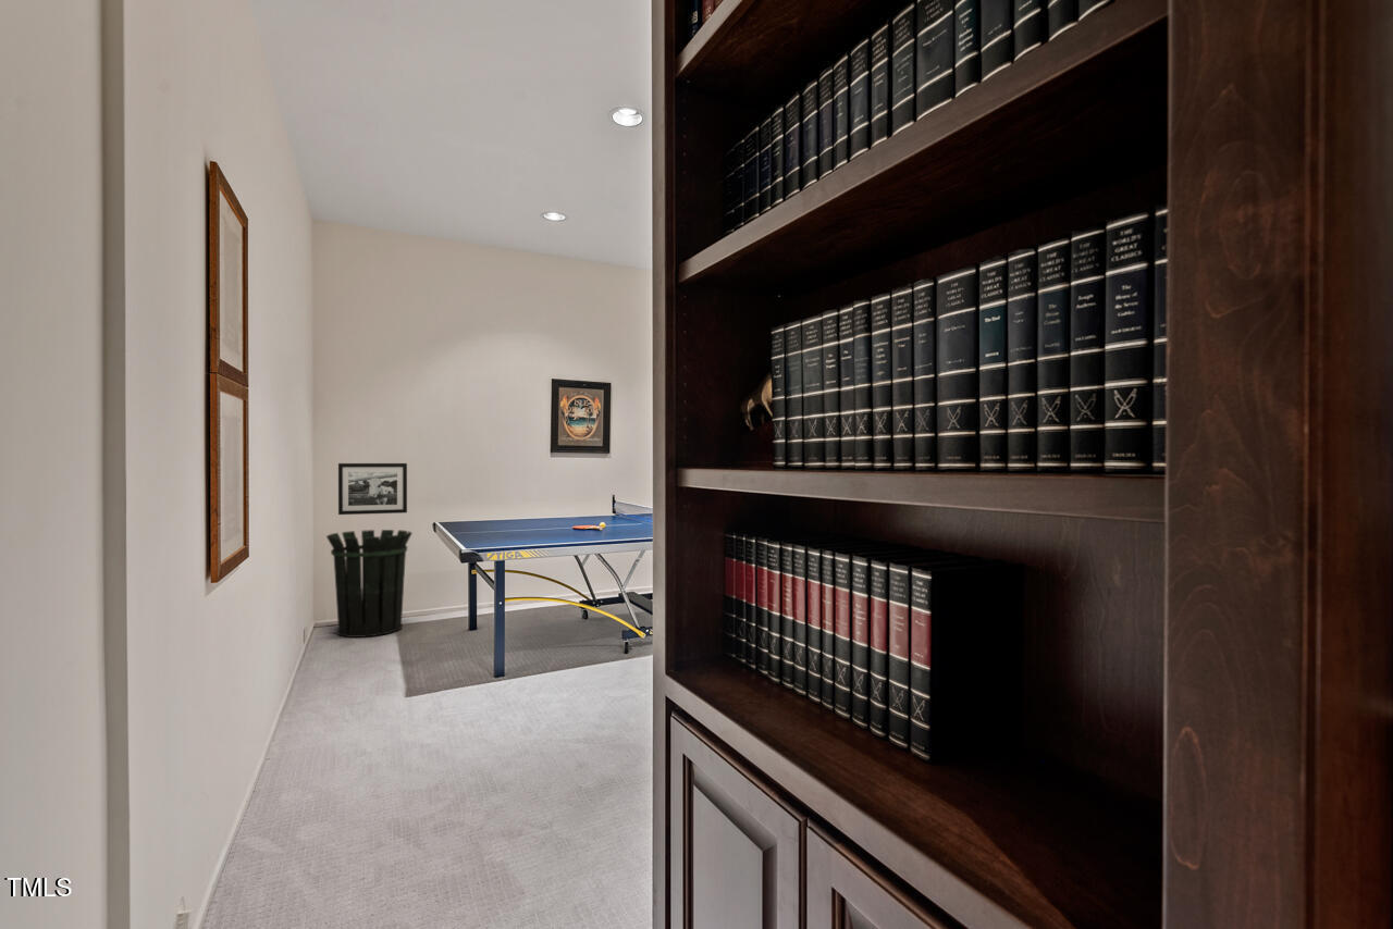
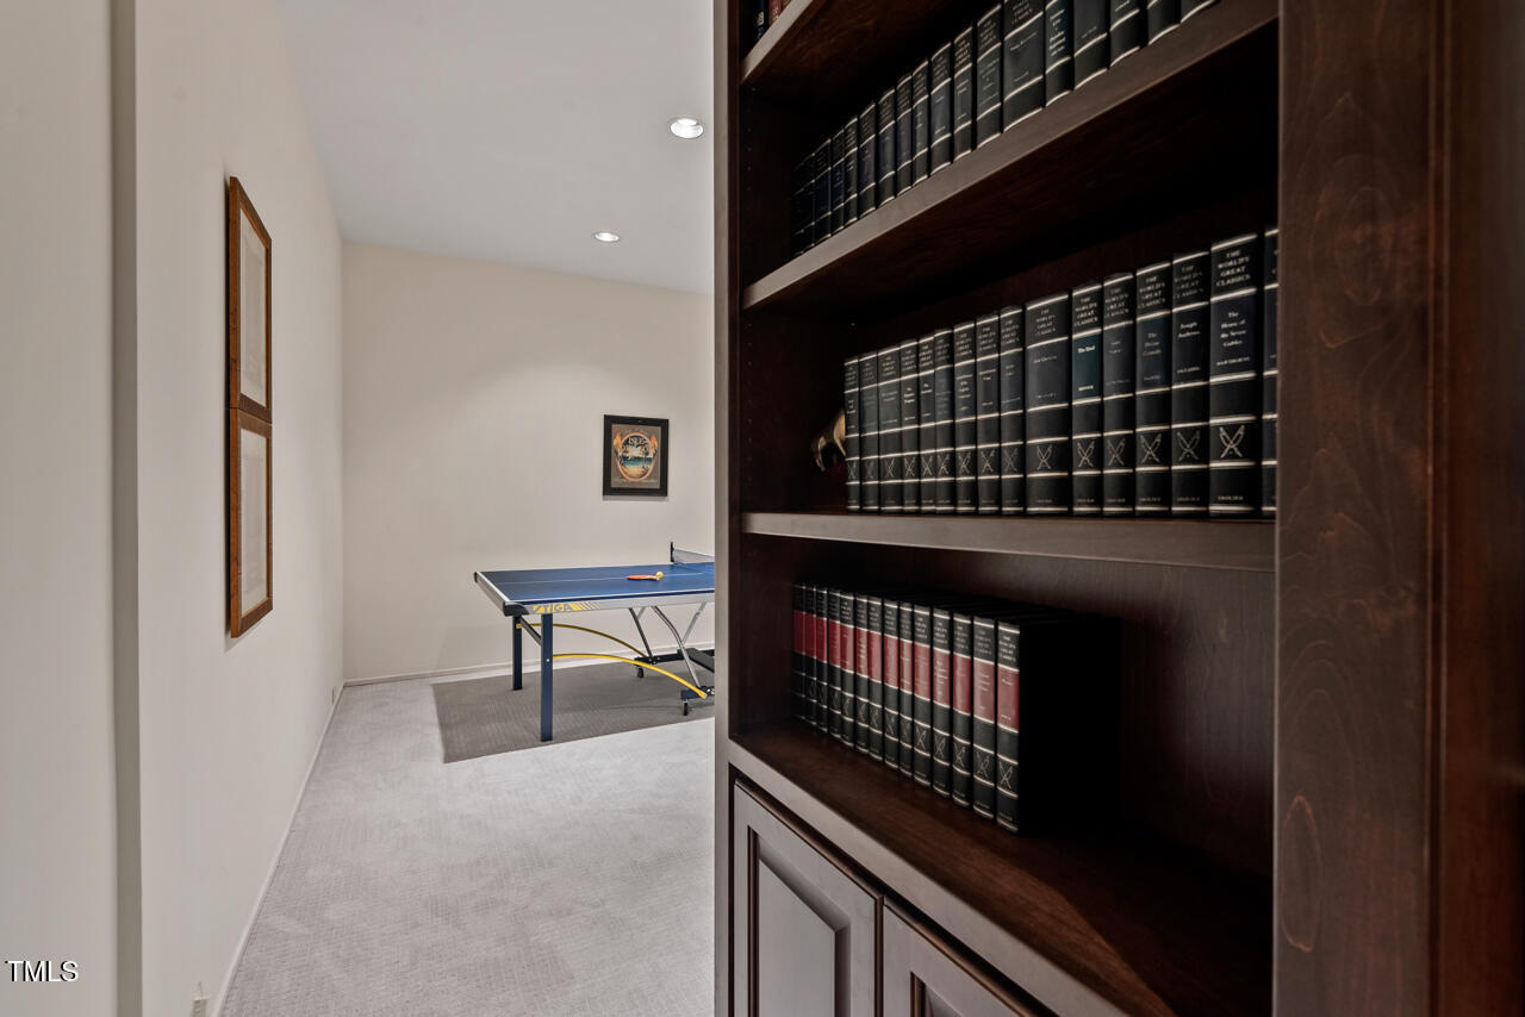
- waste bin [325,529,414,639]
- picture frame [337,462,408,516]
